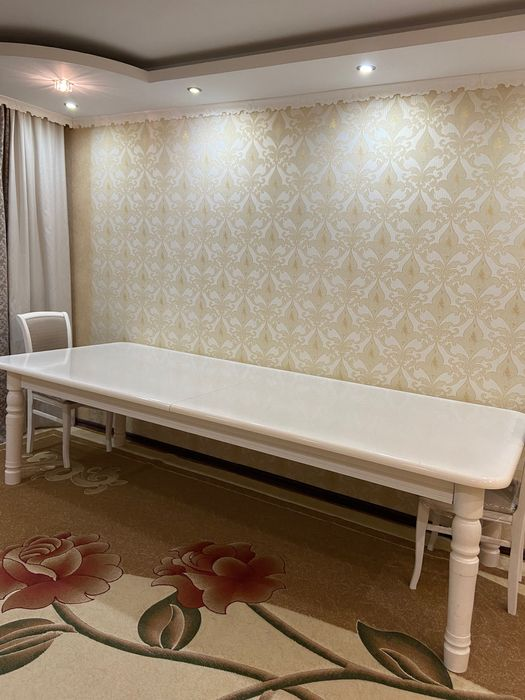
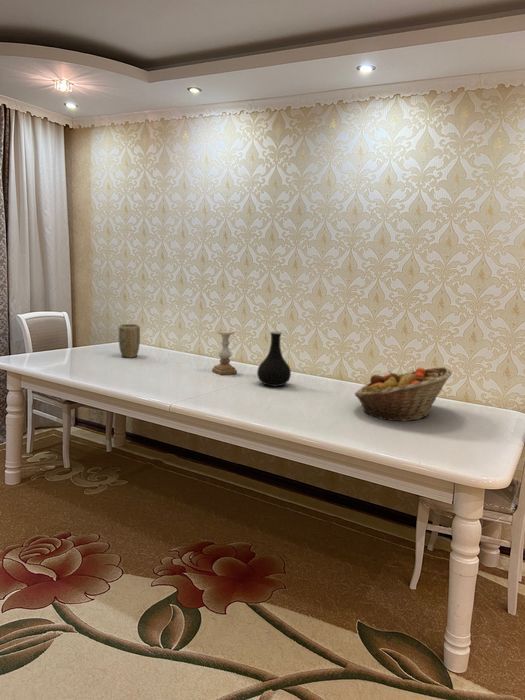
+ fruit basket [354,366,453,422]
+ candle holder [211,329,238,376]
+ vase [256,331,292,387]
+ plant pot [117,323,141,359]
